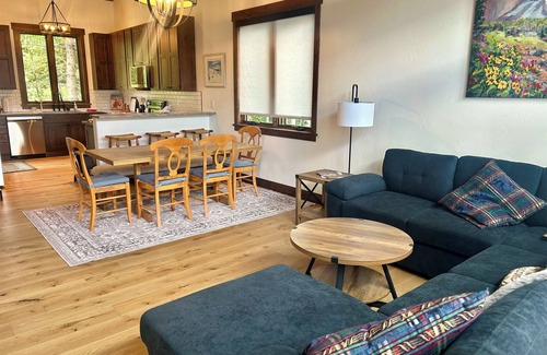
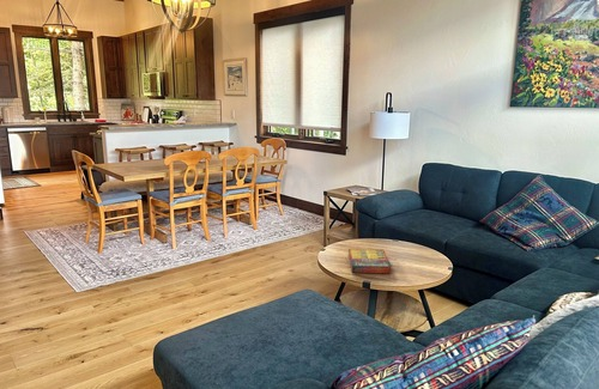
+ game compilation box [347,248,393,274]
